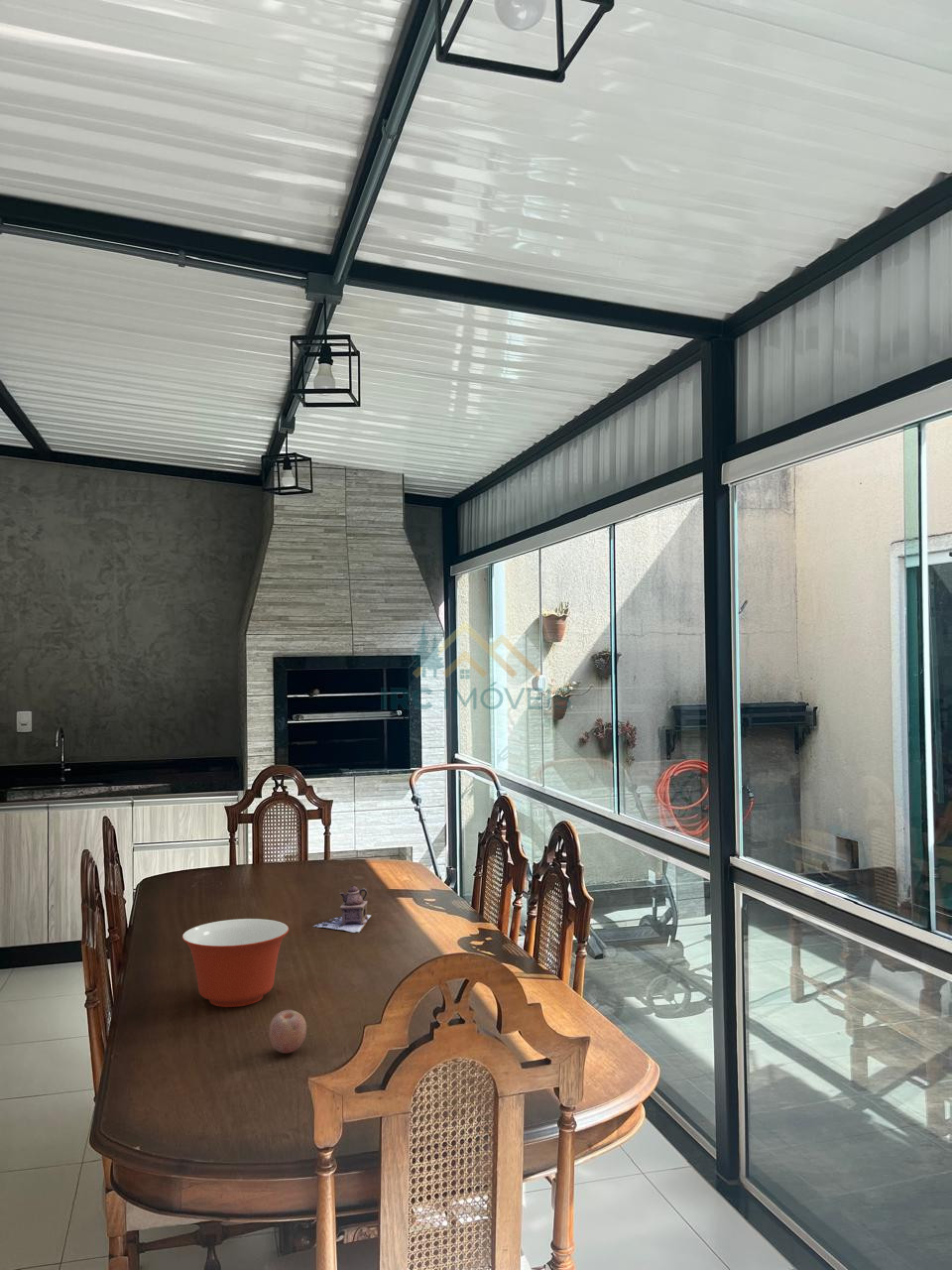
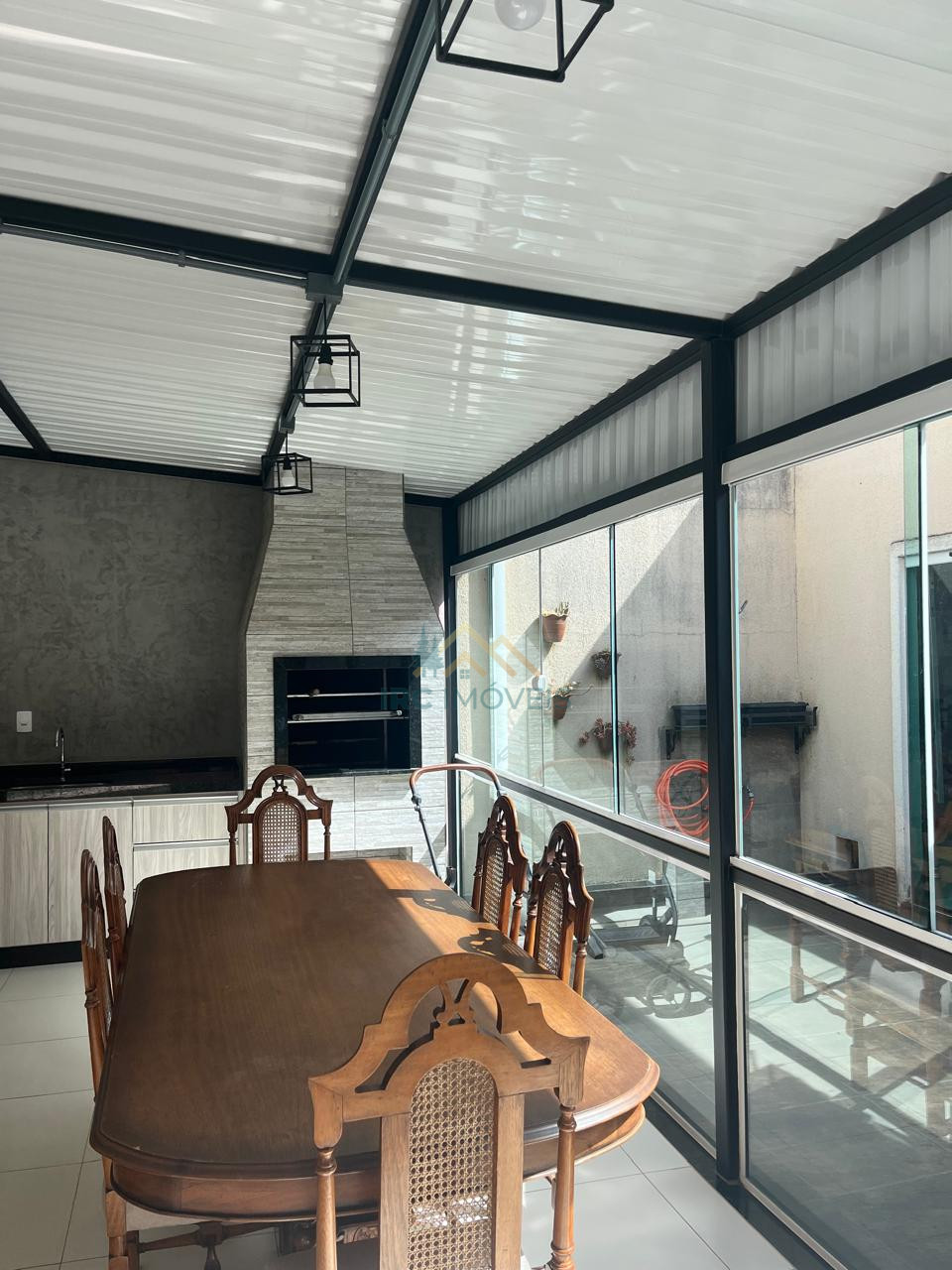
- fruit [268,1009,307,1055]
- mixing bowl [181,918,290,1008]
- teapot [312,885,372,934]
